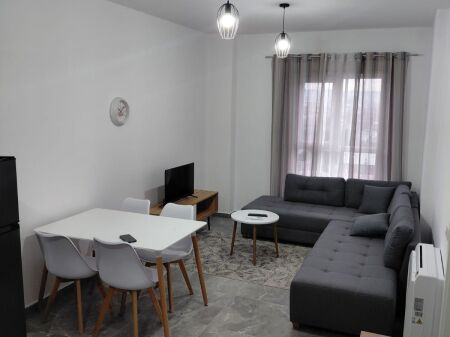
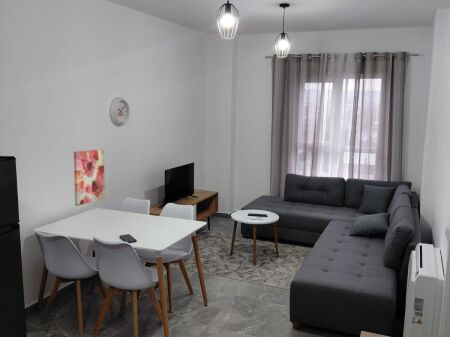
+ wall art [73,148,106,207]
